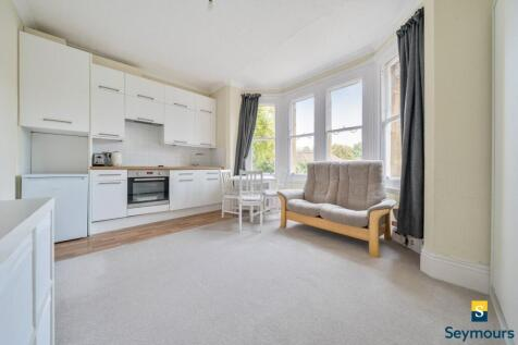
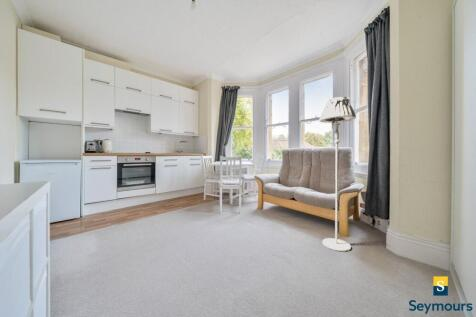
+ floor lamp [318,96,357,252]
